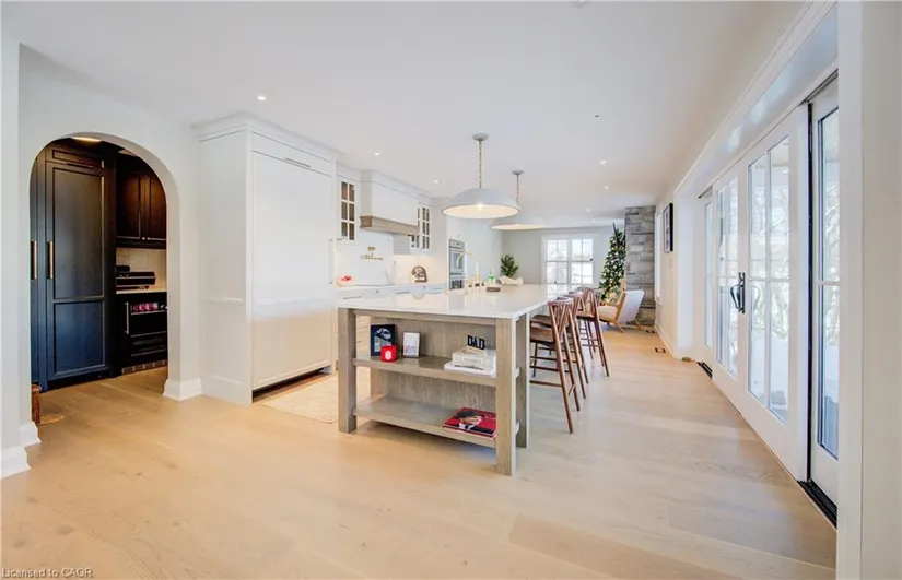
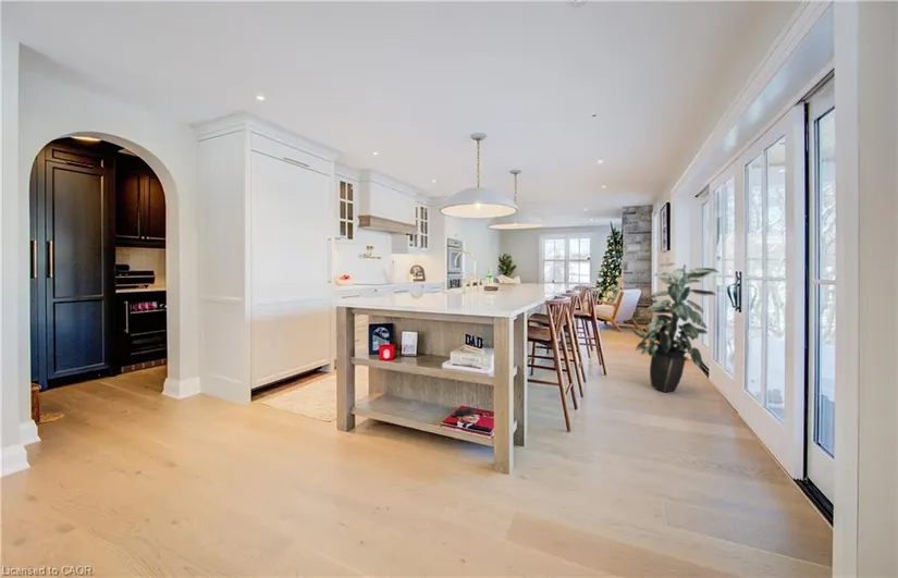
+ indoor plant [630,261,721,393]
